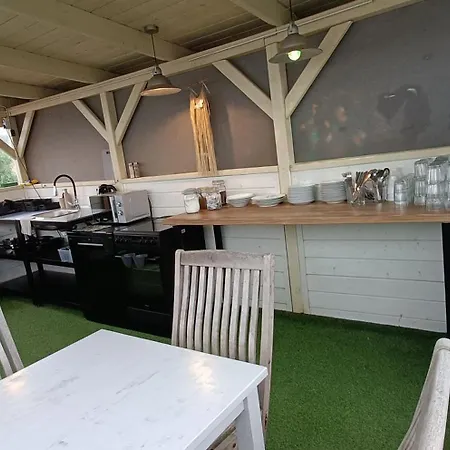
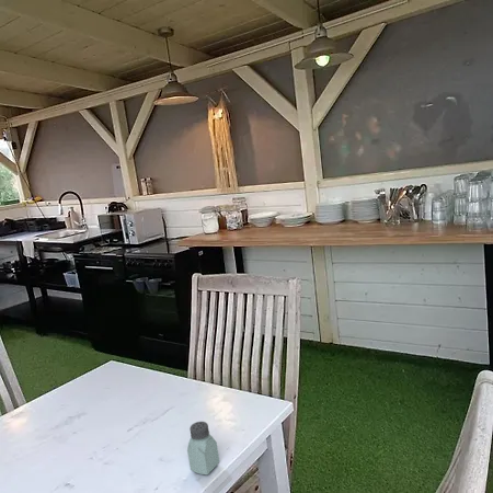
+ saltshaker [186,421,220,475]
